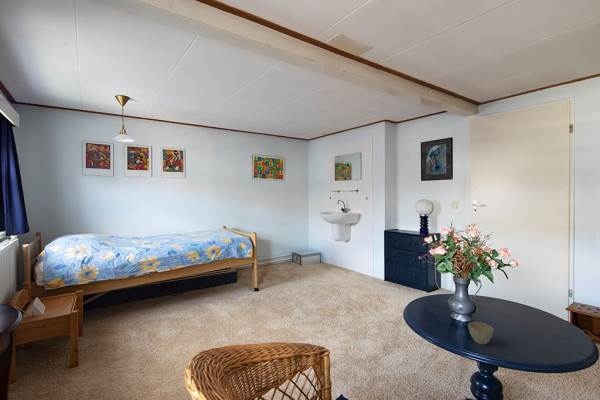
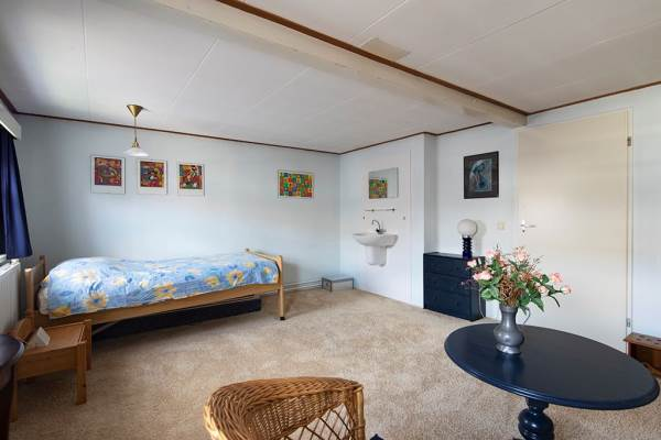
- flower pot [467,321,494,345]
